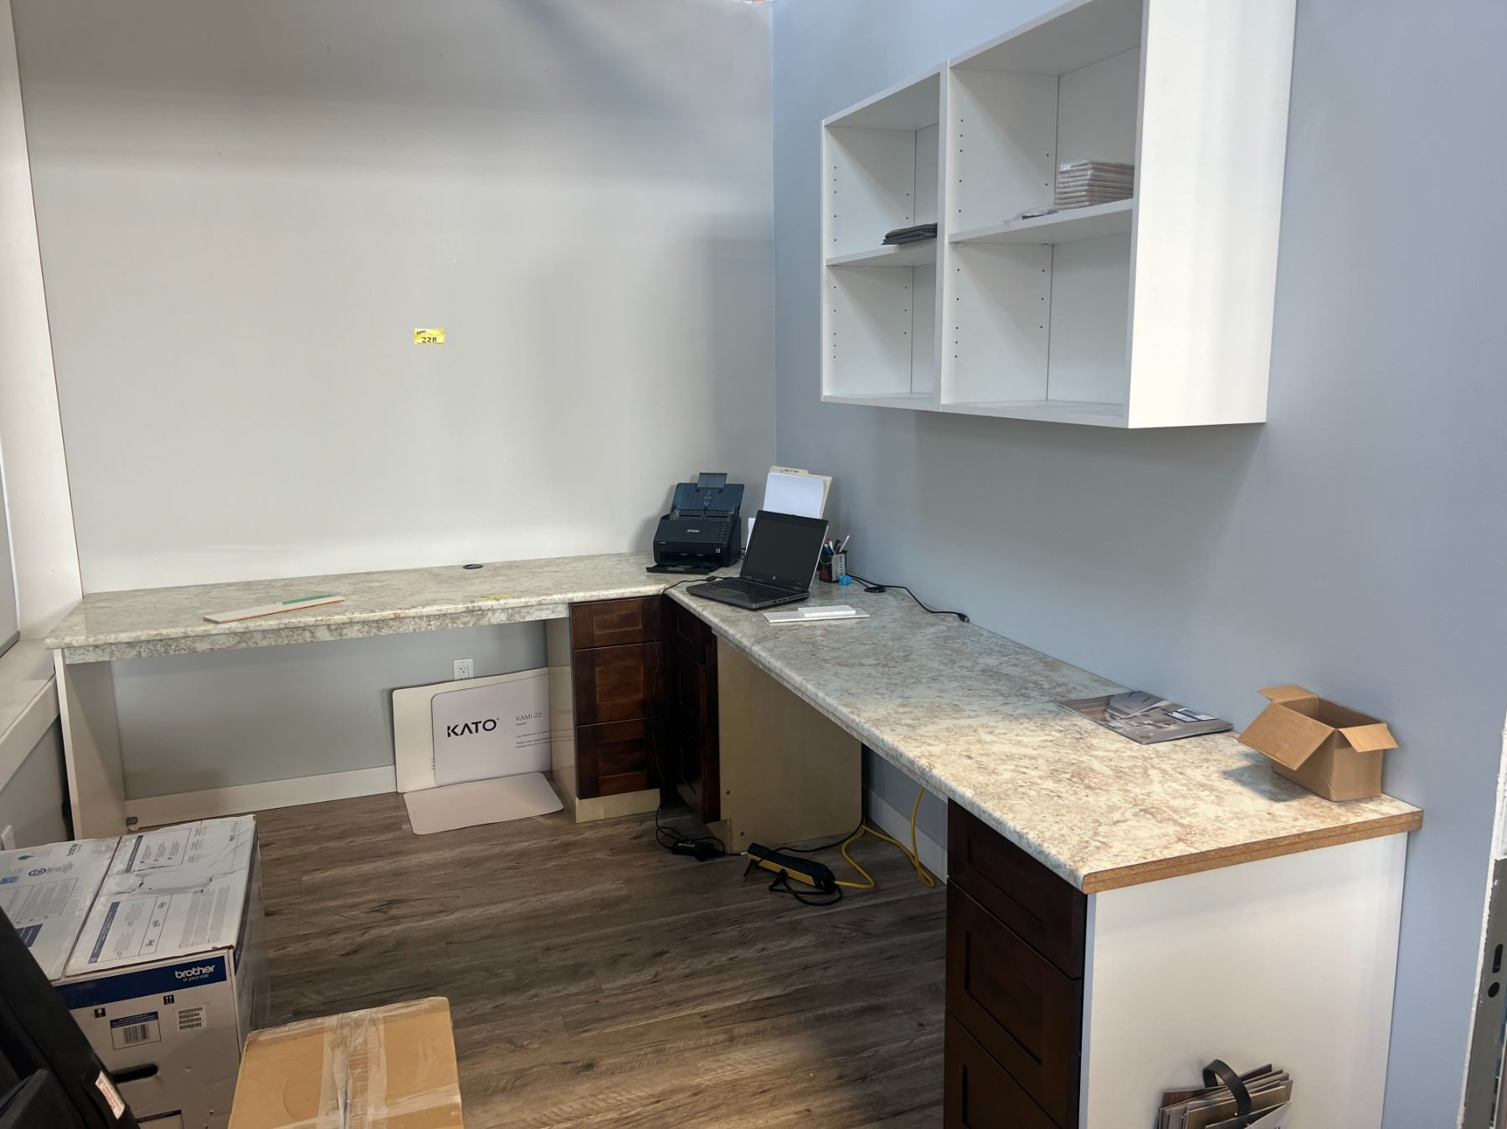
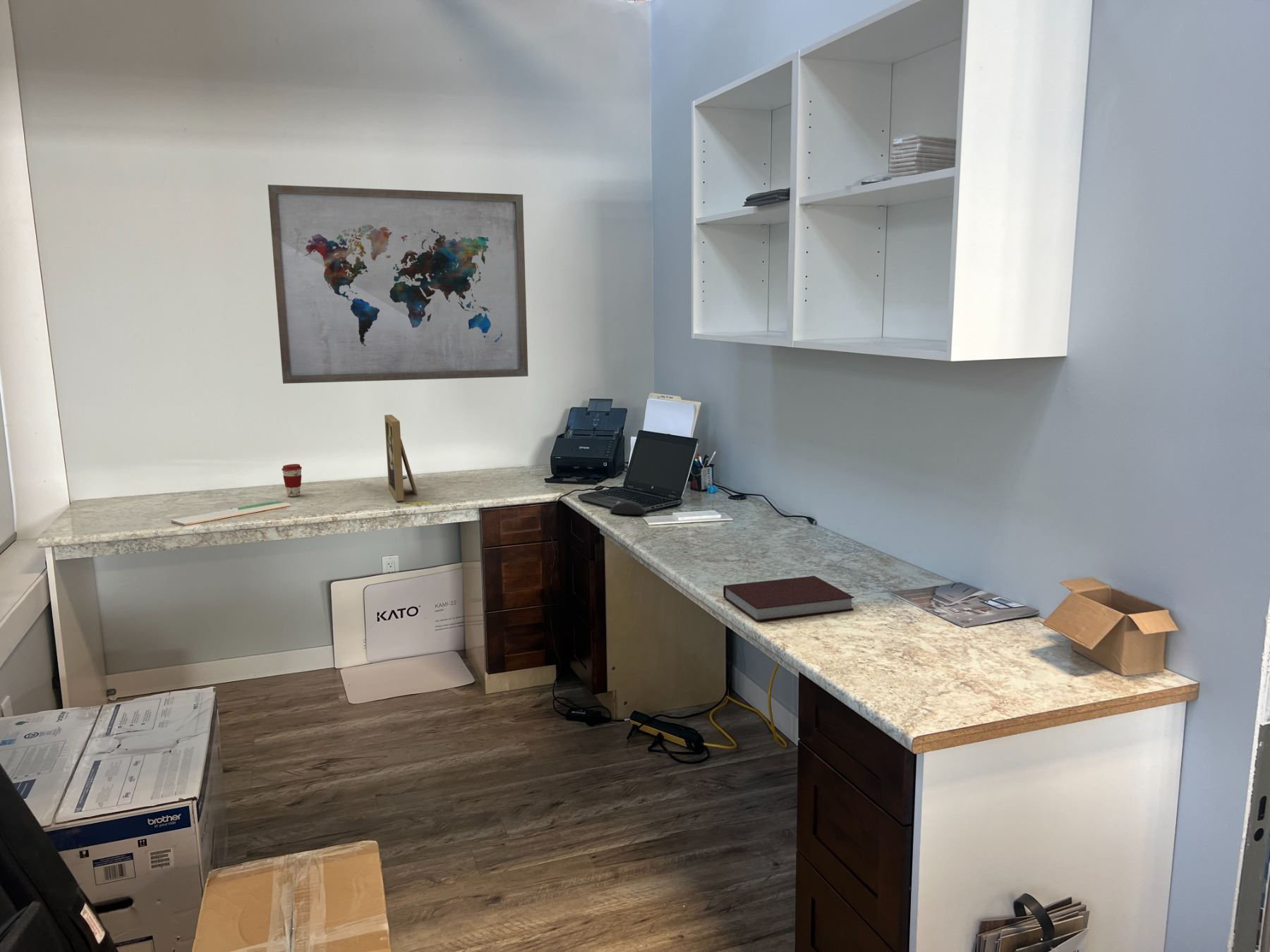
+ notebook [722,575,855,622]
+ mouse [609,500,646,515]
+ wall art [267,184,529,384]
+ picture frame [384,414,418,502]
+ coffee cup [281,463,303,497]
